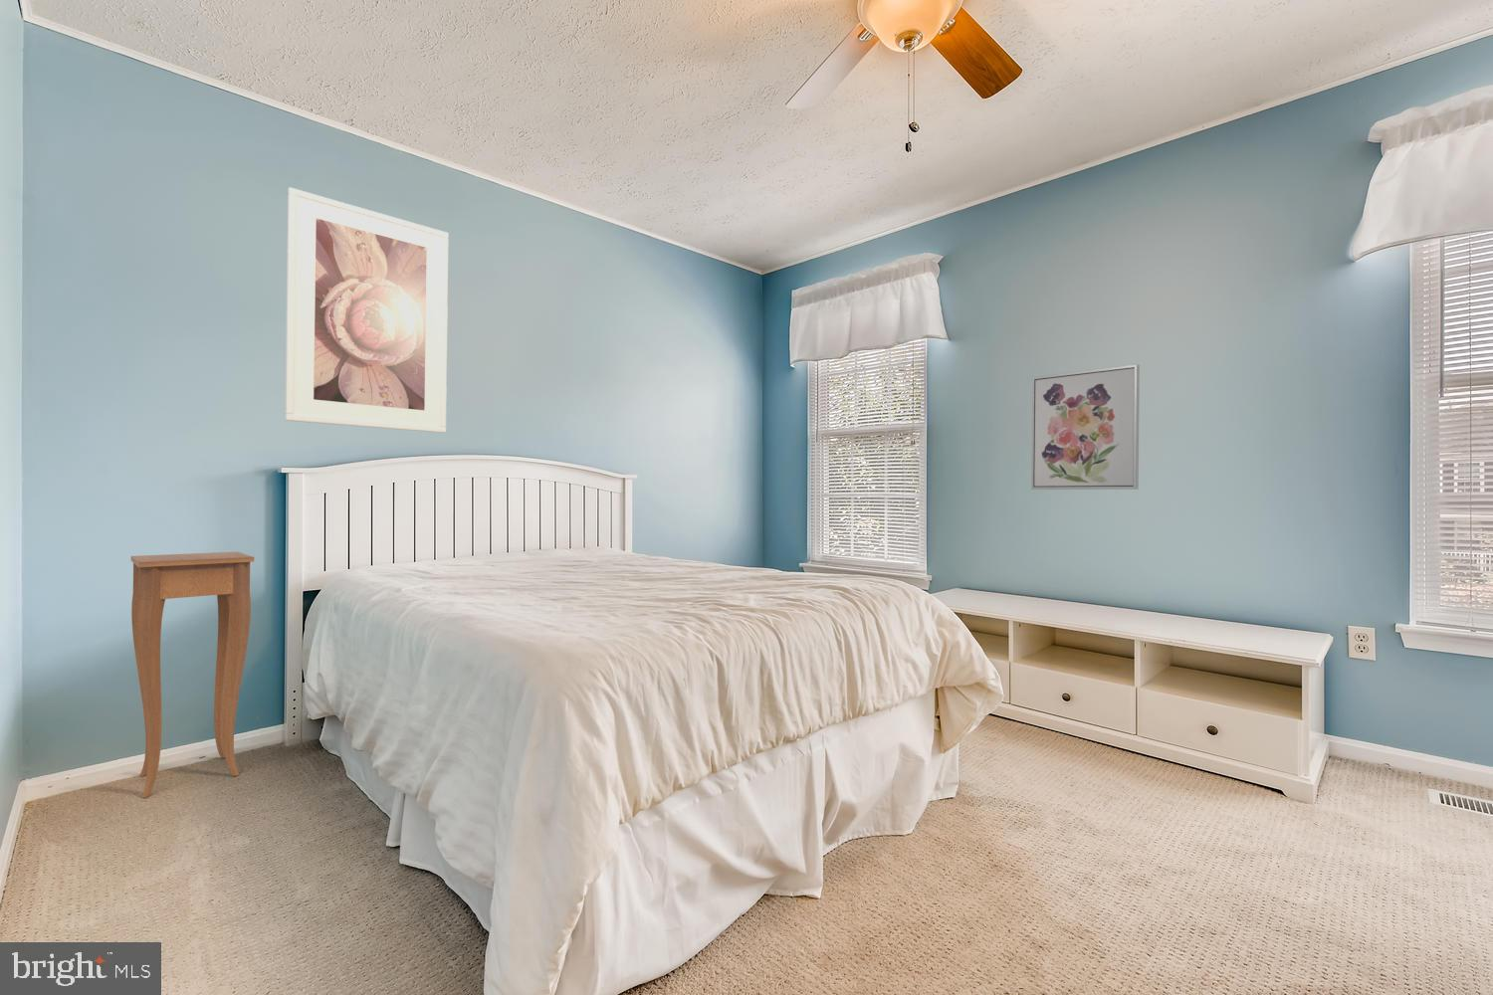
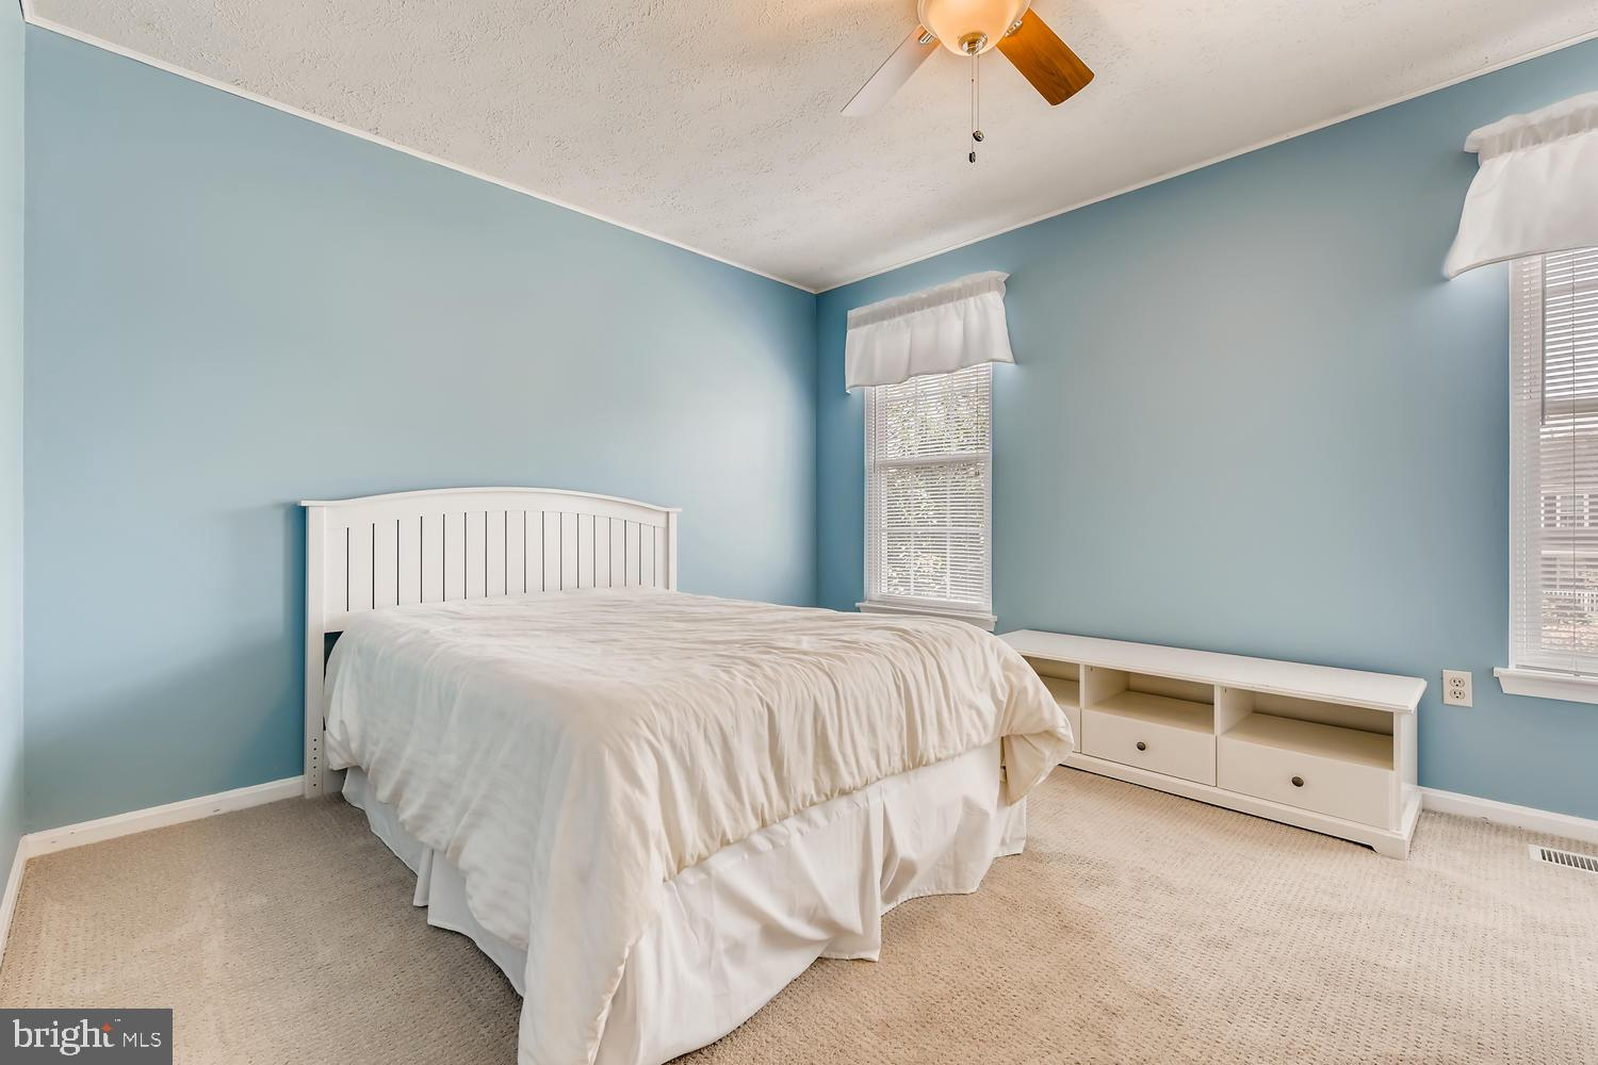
- side table [130,551,254,798]
- wall art [1030,363,1141,491]
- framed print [283,187,449,434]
